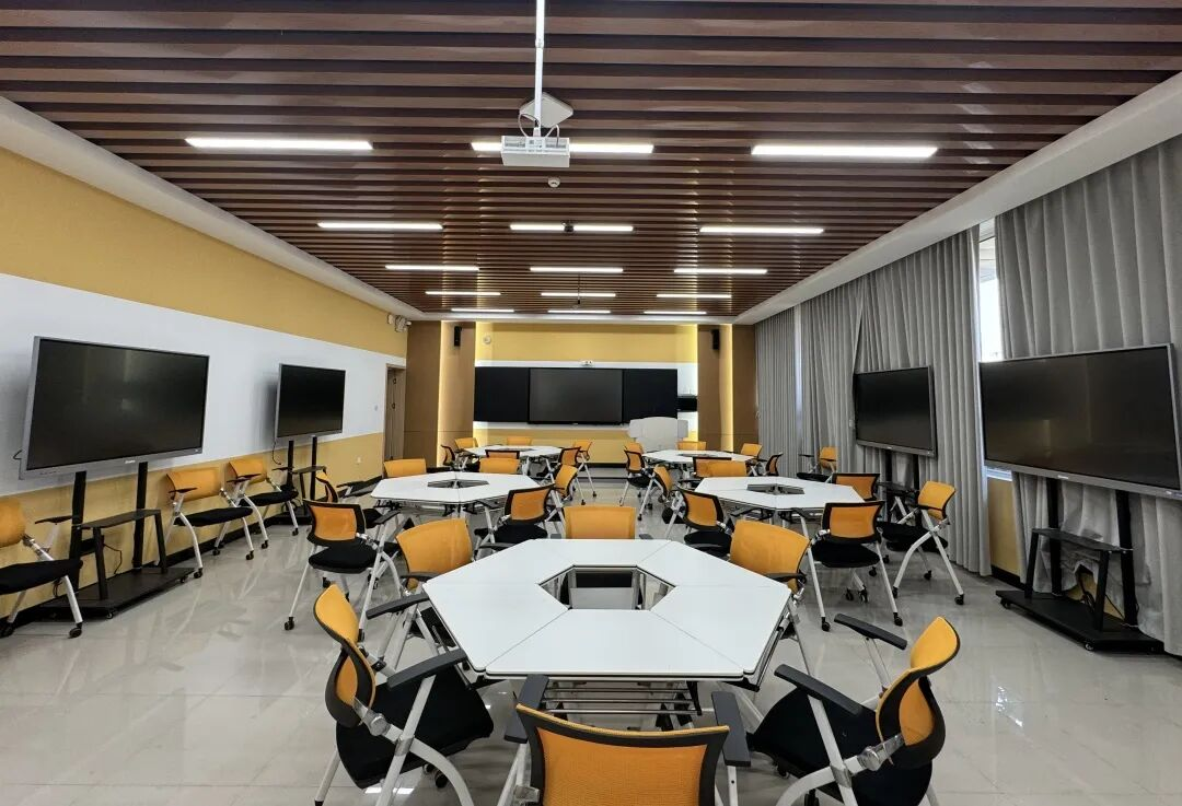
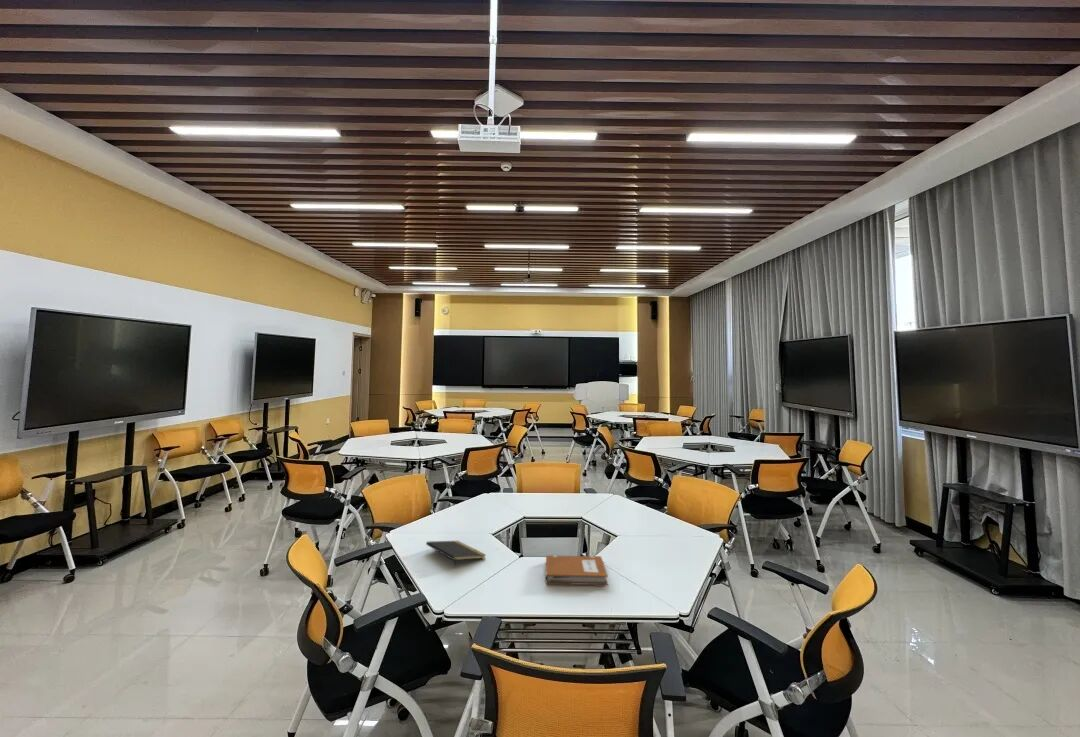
+ notebook [545,554,609,586]
+ notepad [425,540,487,570]
